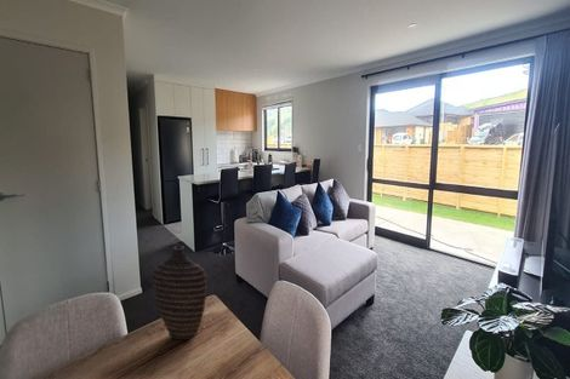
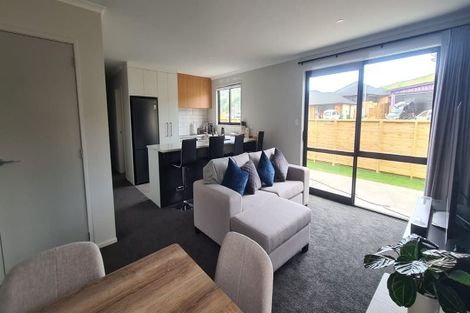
- decorative vase [152,245,207,340]
